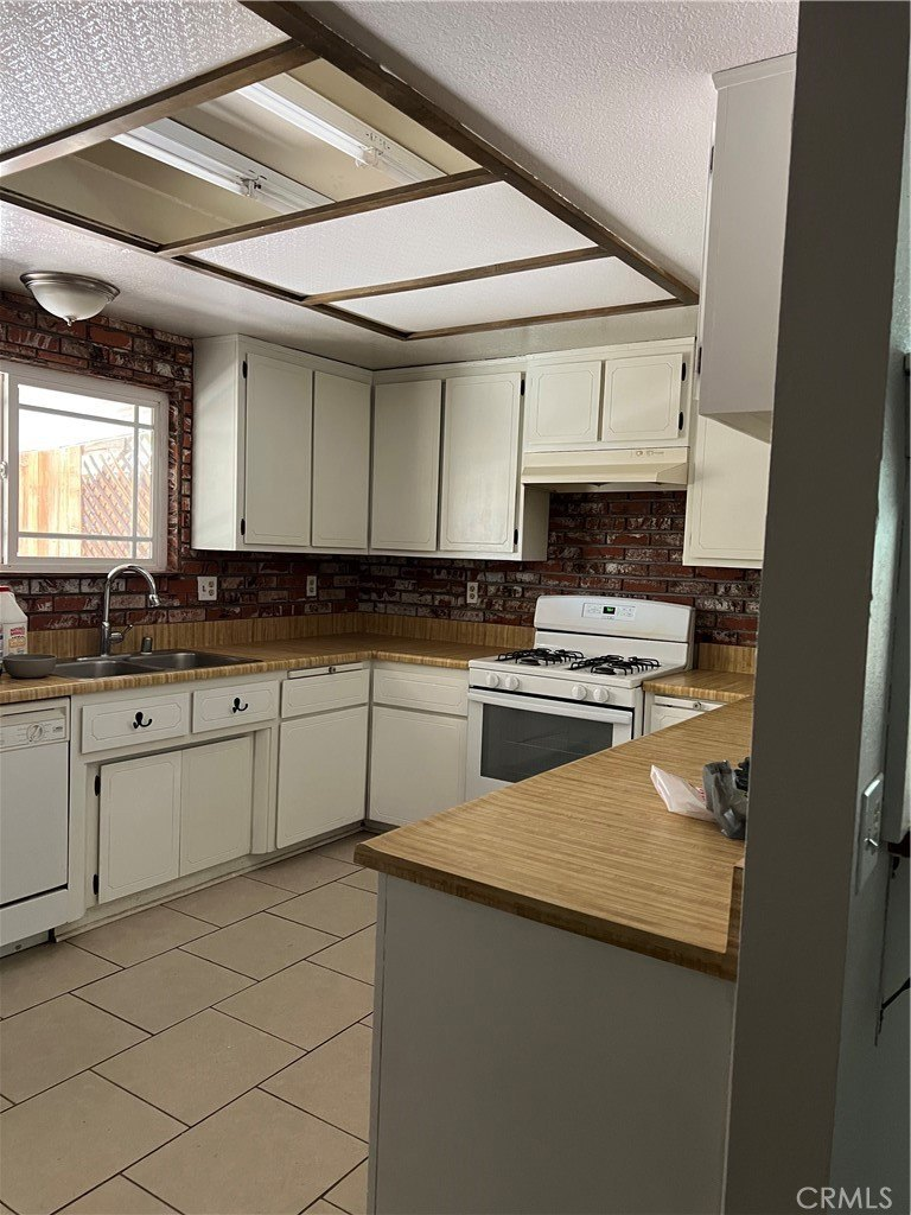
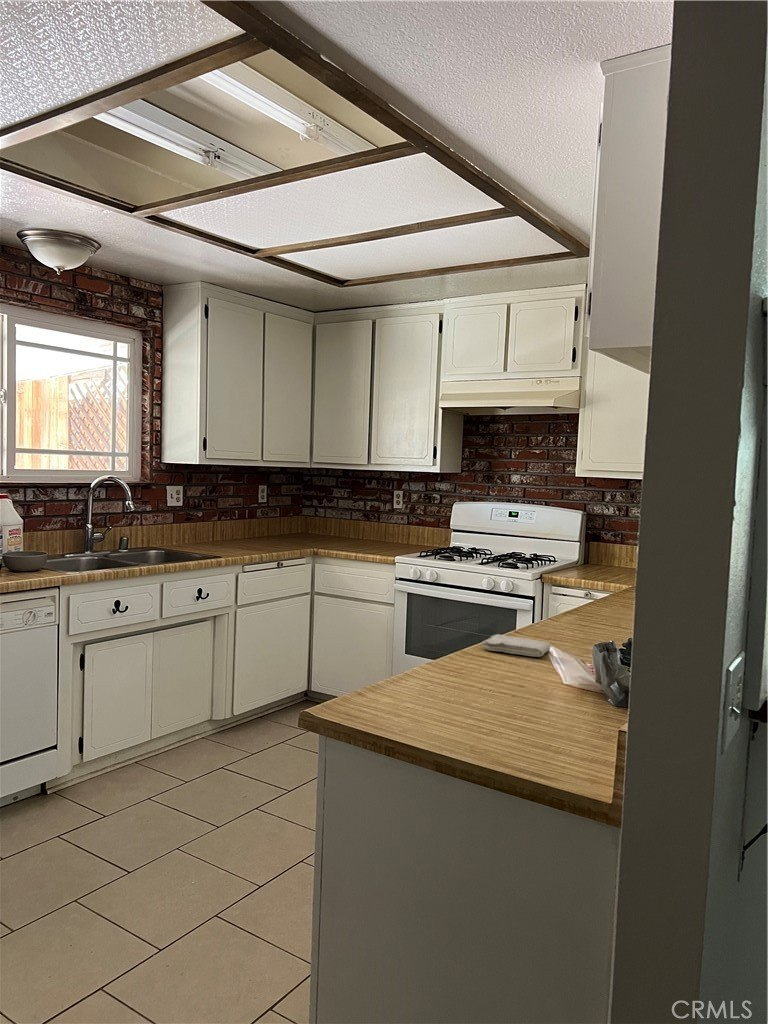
+ washcloth [481,633,552,658]
